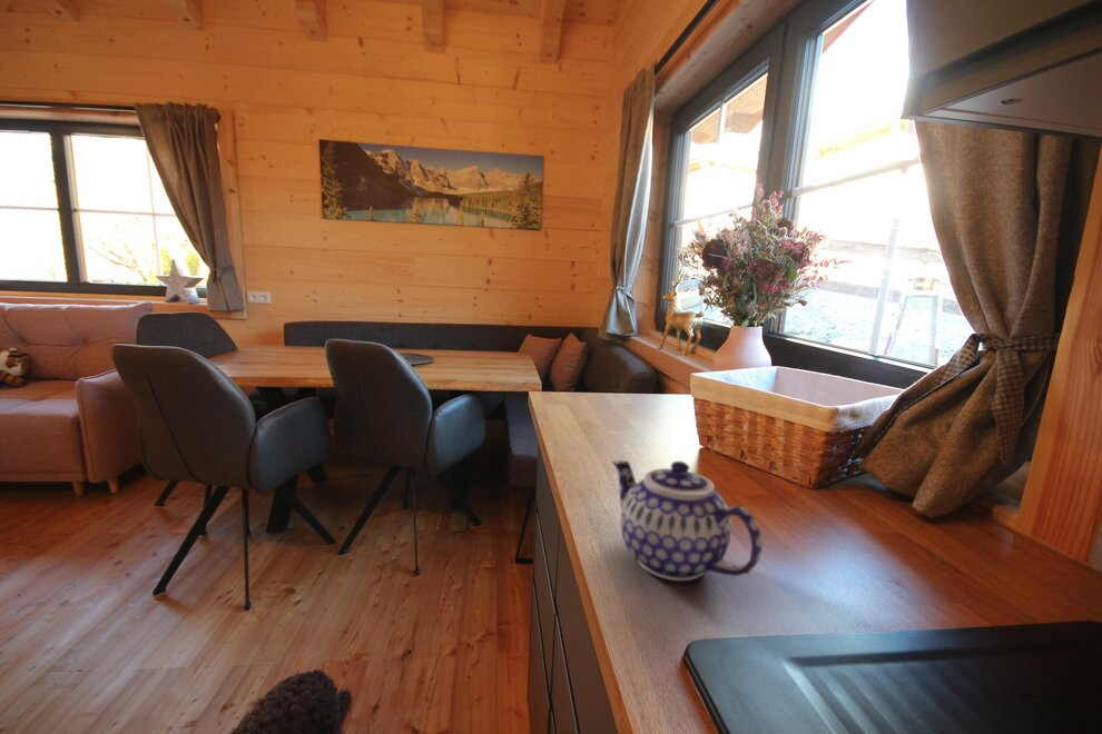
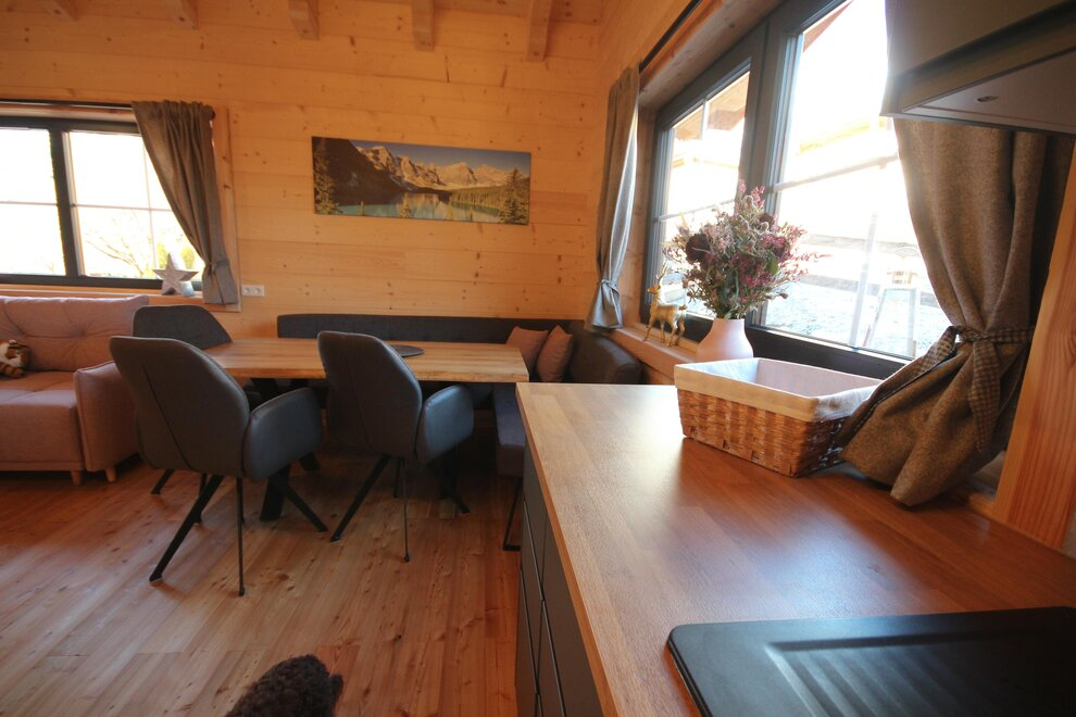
- teapot [611,459,764,582]
